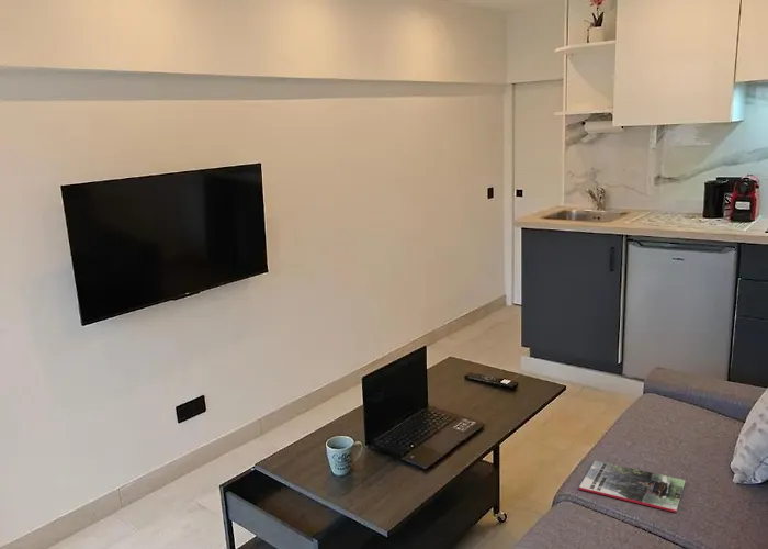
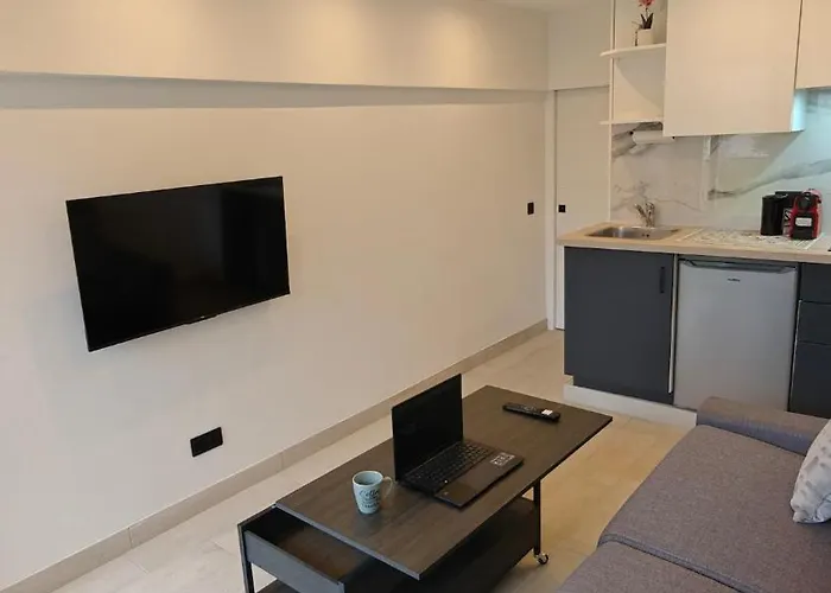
- magazine [578,460,687,514]
